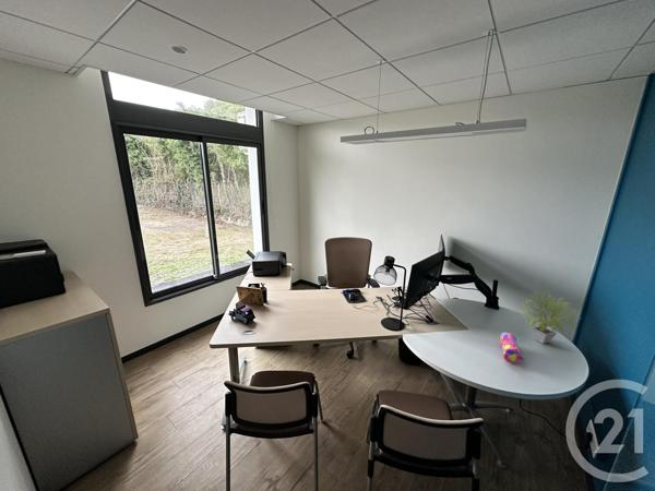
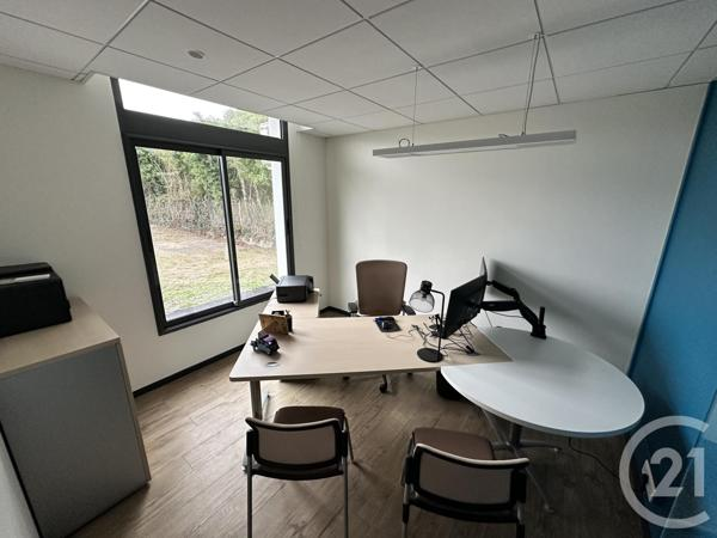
- pencil case [499,332,525,364]
- potted plant [519,288,581,345]
